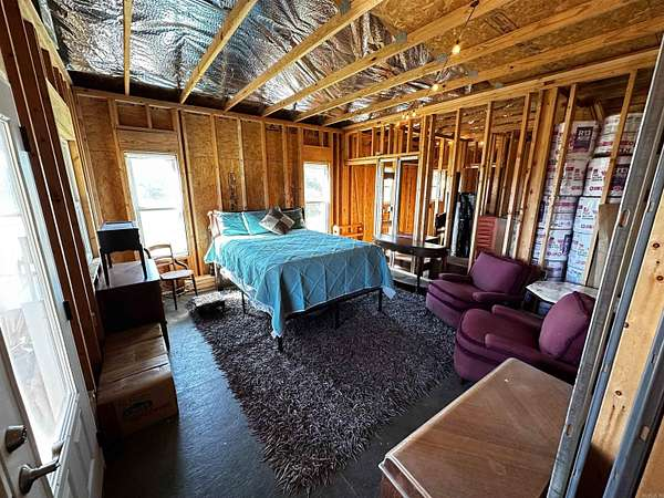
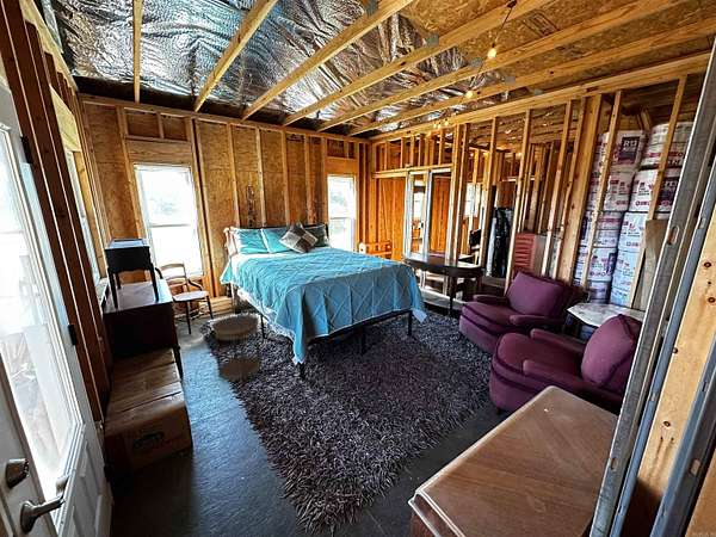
+ side table [210,313,261,382]
